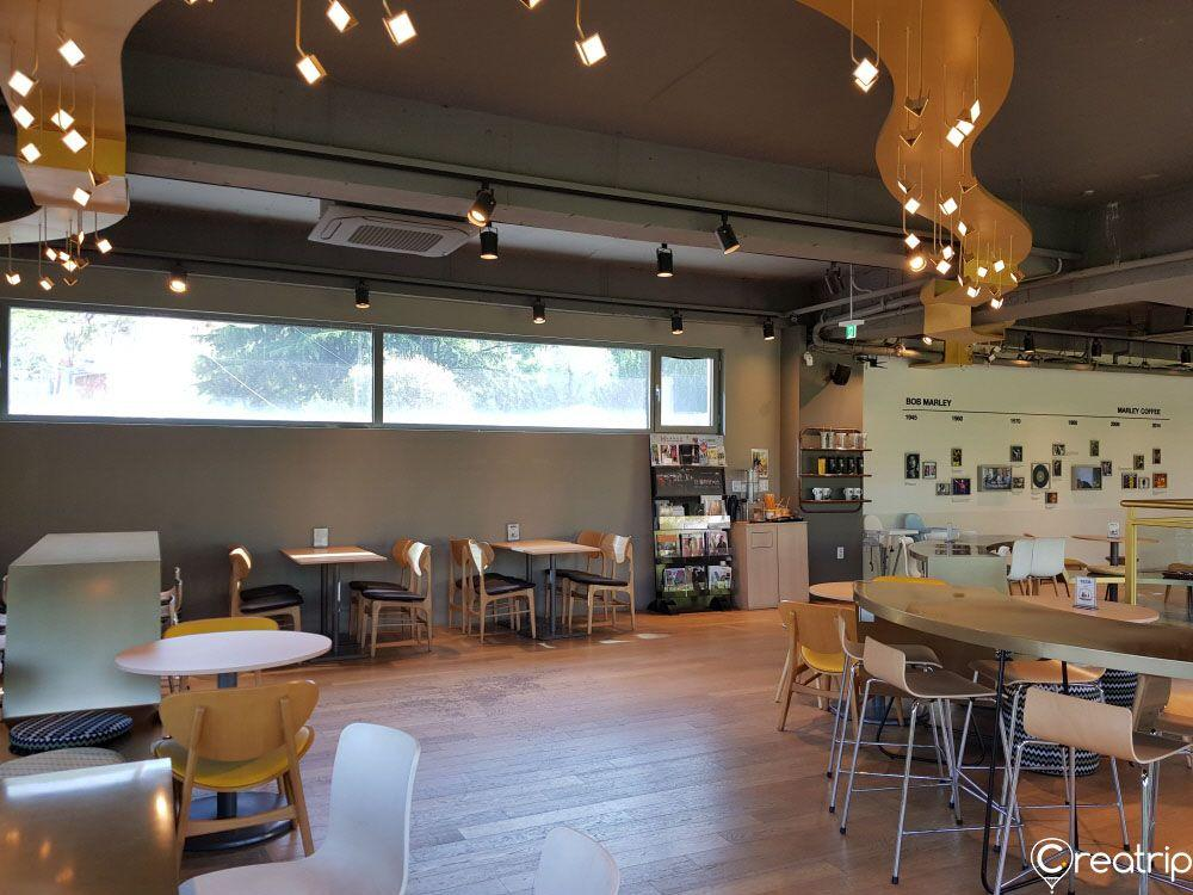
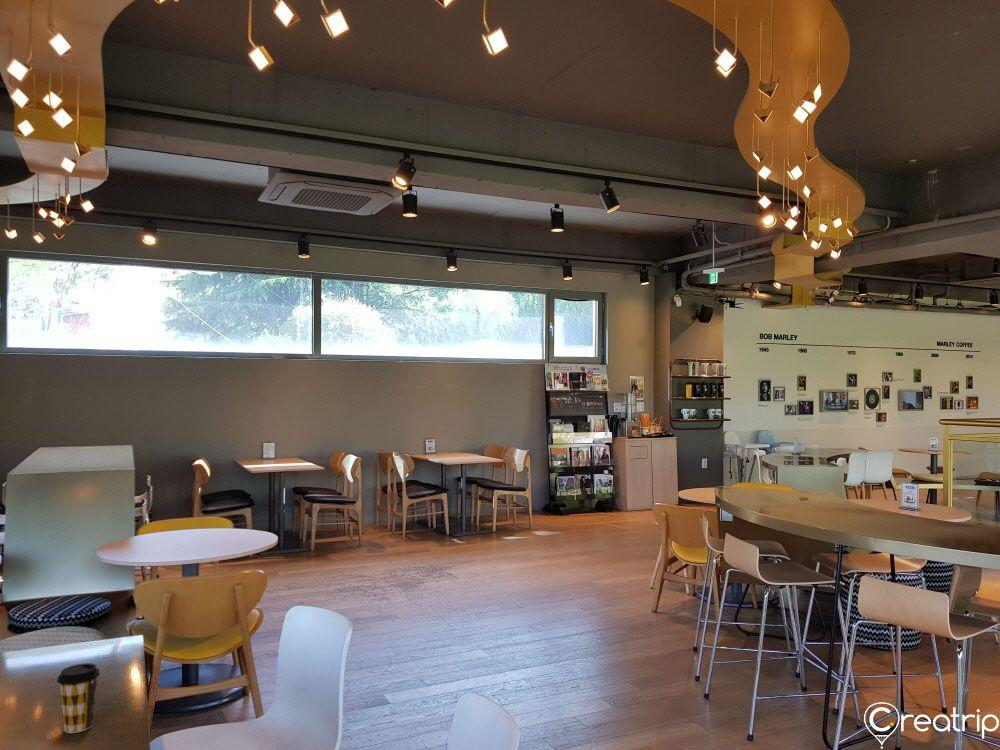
+ coffee cup [56,662,101,734]
